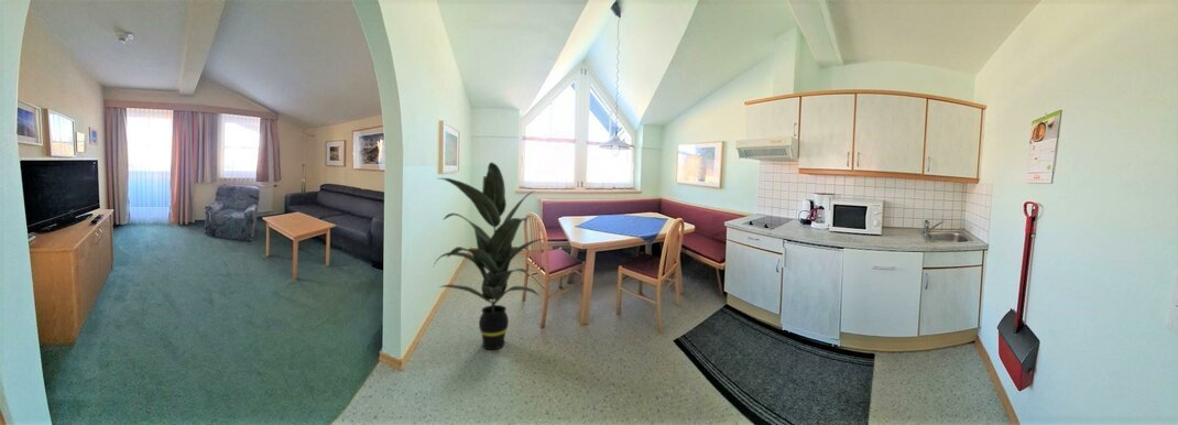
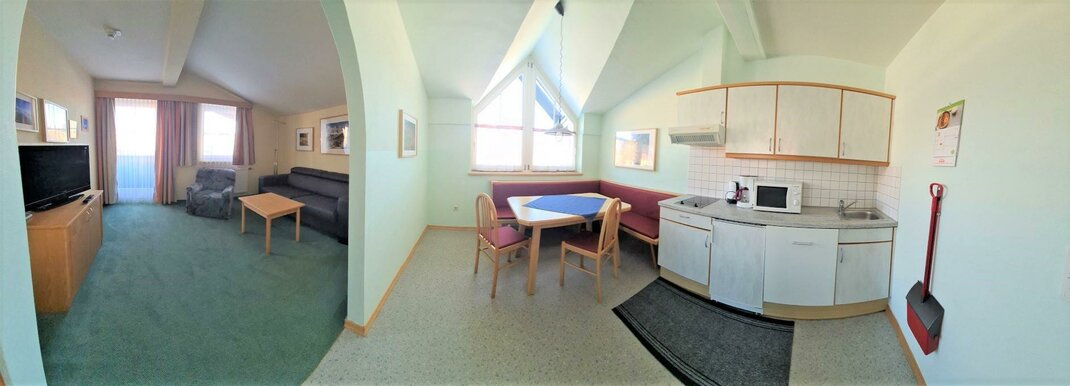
- indoor plant [433,161,545,350]
